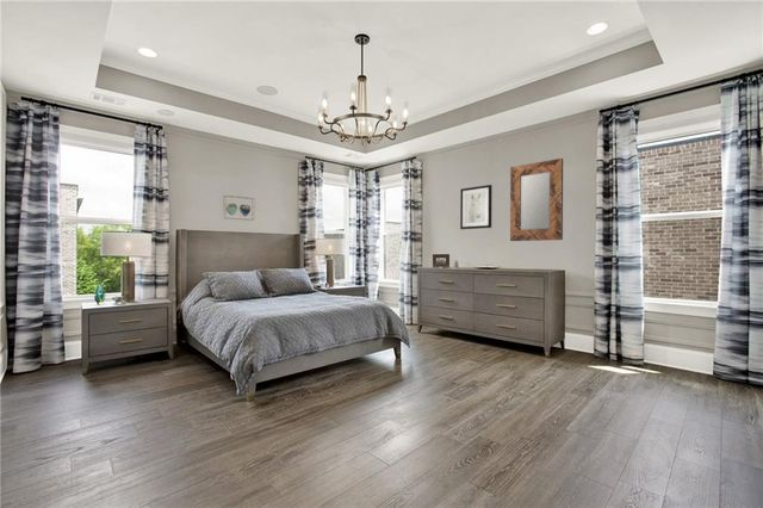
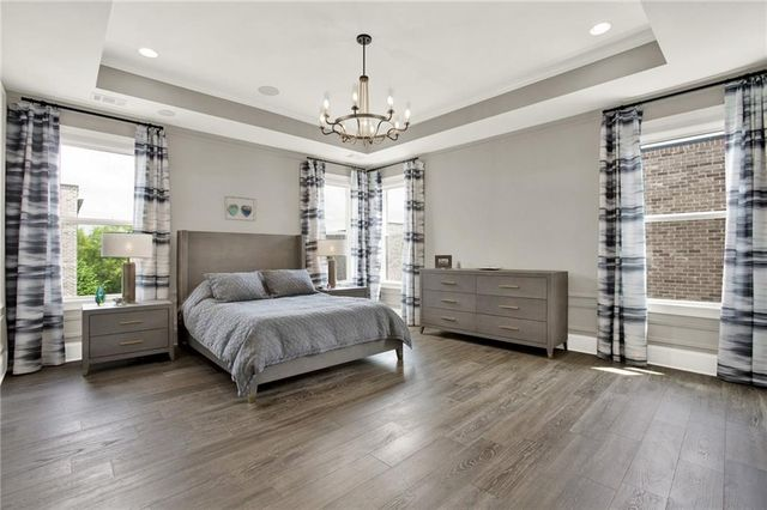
- home mirror [509,157,564,242]
- wall art [459,184,494,230]
